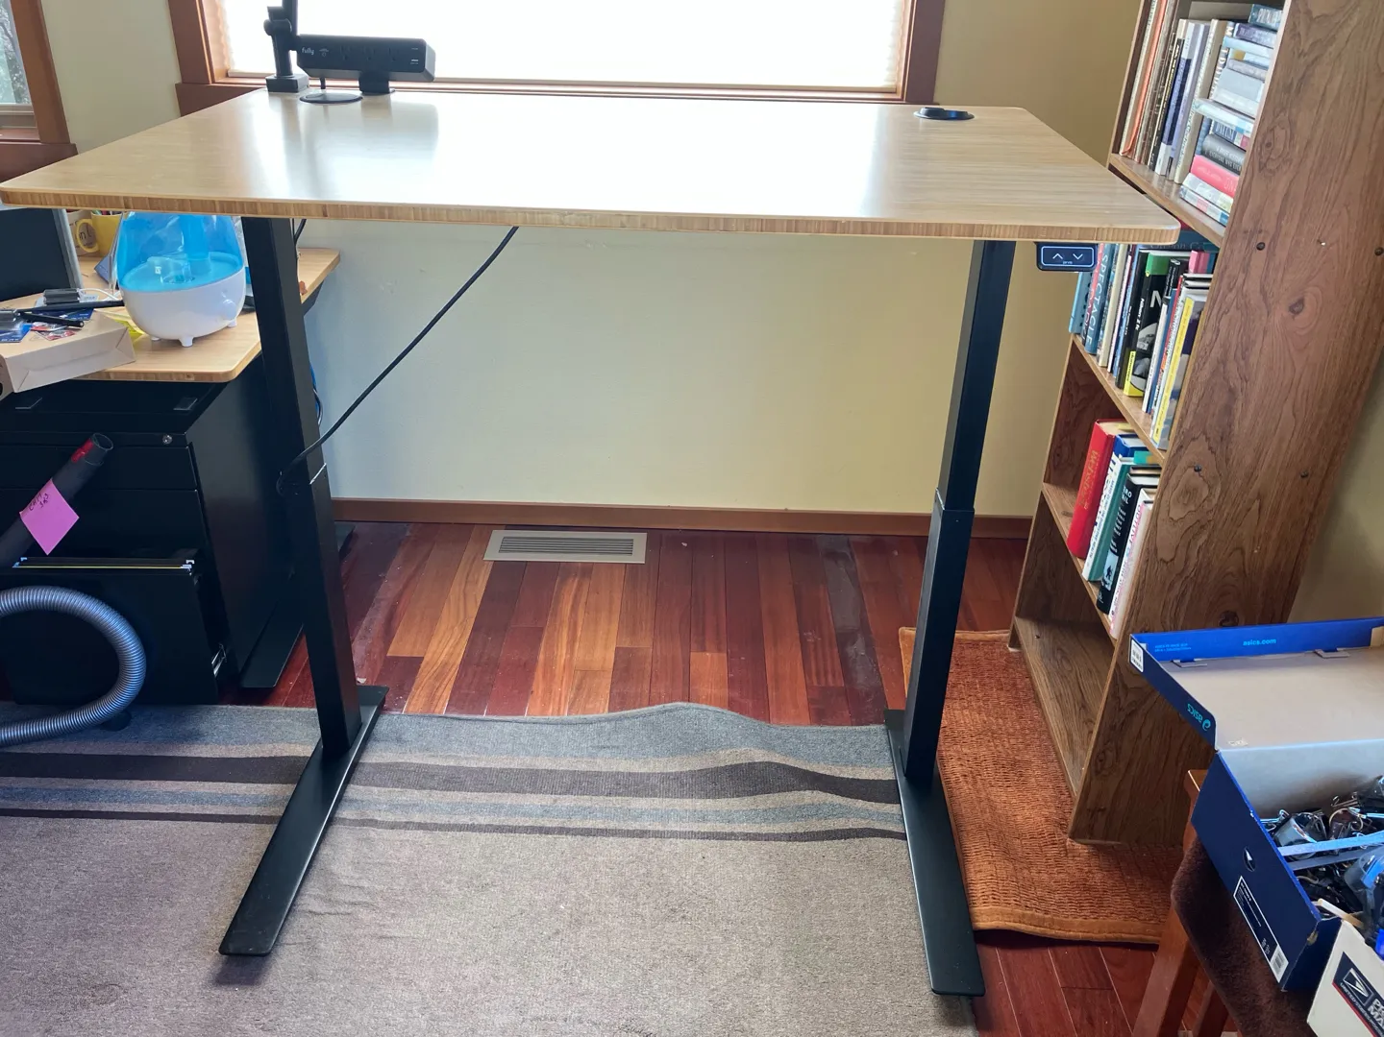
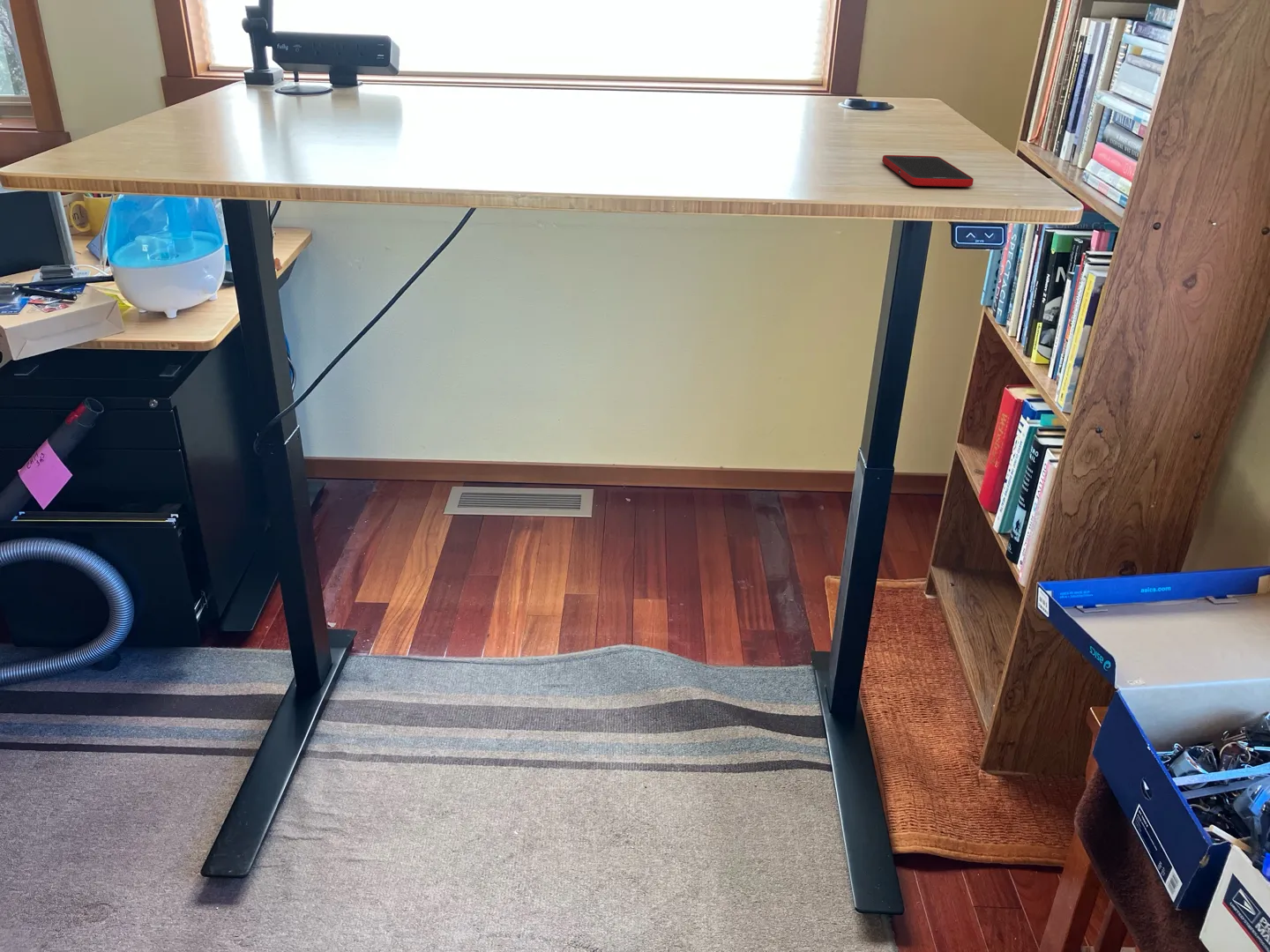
+ cell phone [881,154,975,188]
